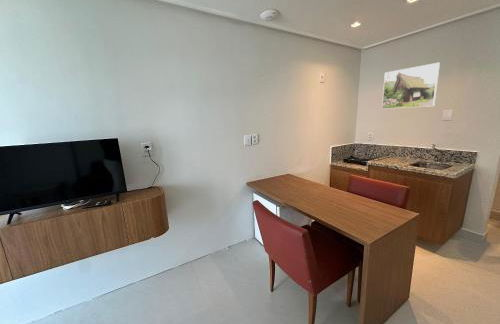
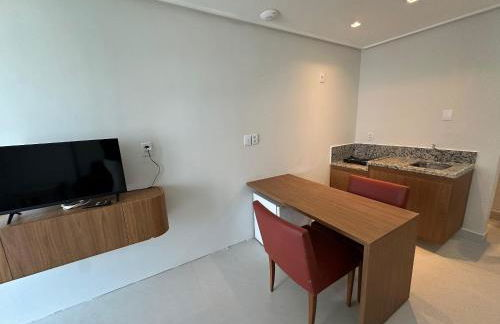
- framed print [381,62,441,110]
